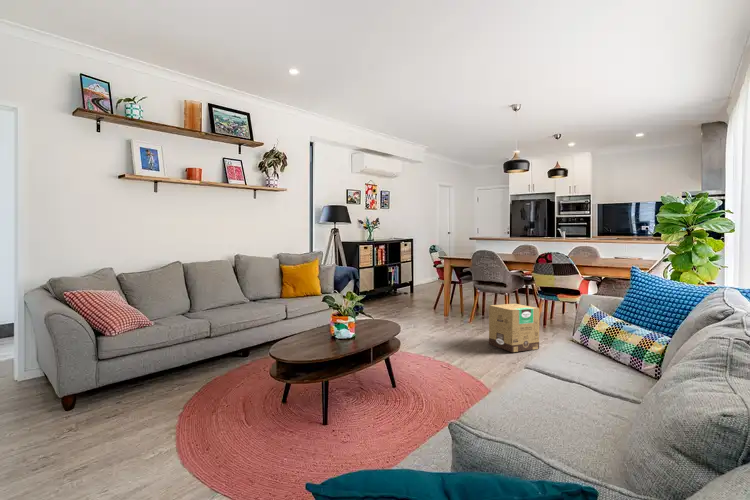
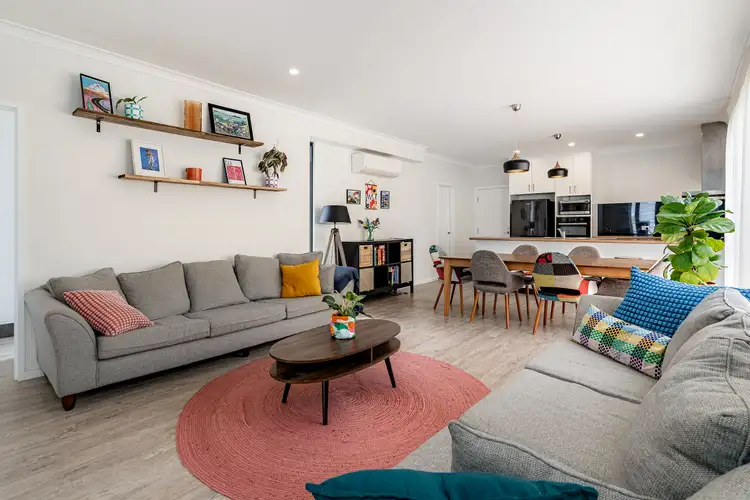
- cardboard box [488,303,540,353]
